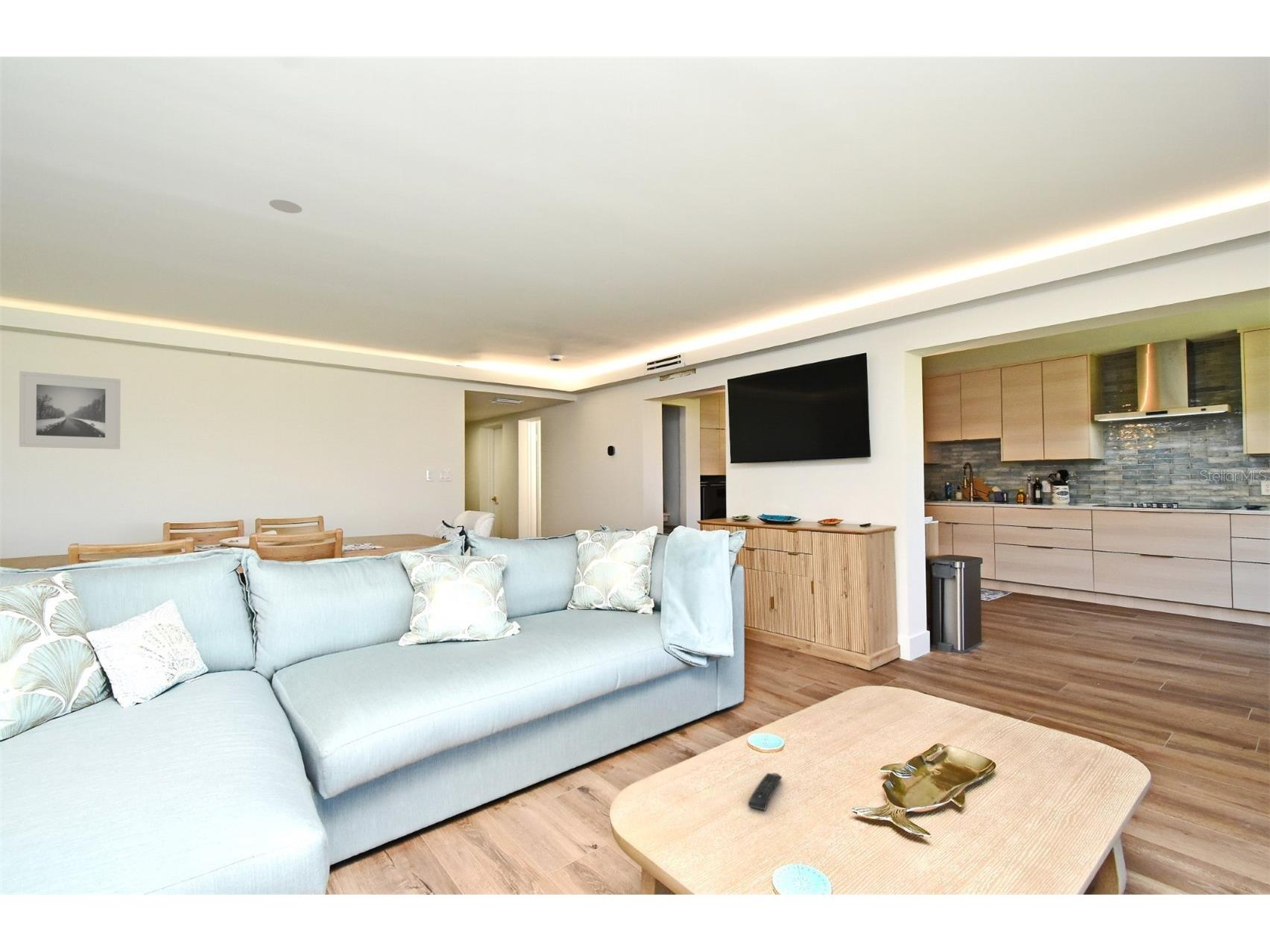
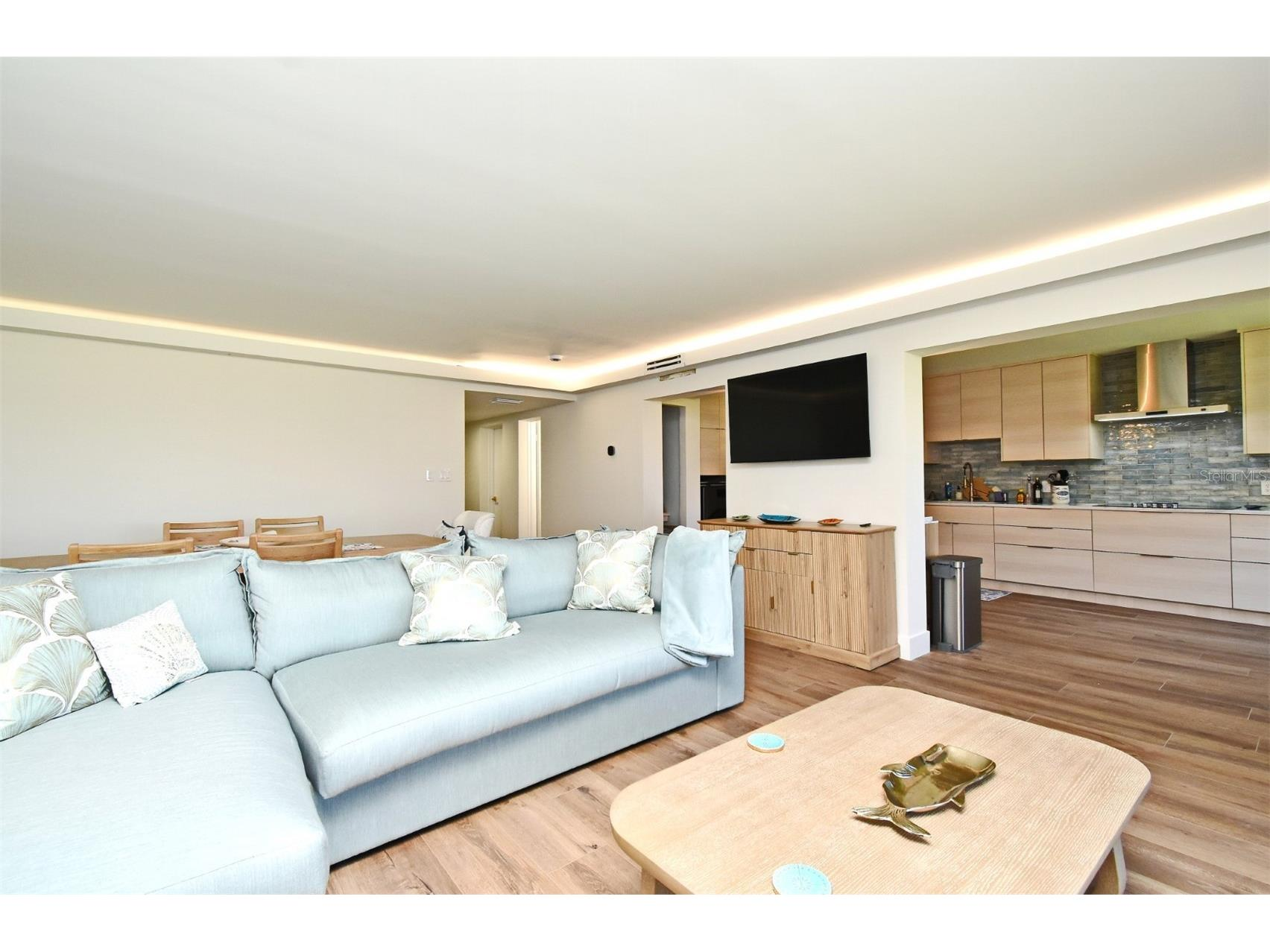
- smoke detector [268,199,303,214]
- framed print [19,370,121,450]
- remote control [748,772,783,811]
